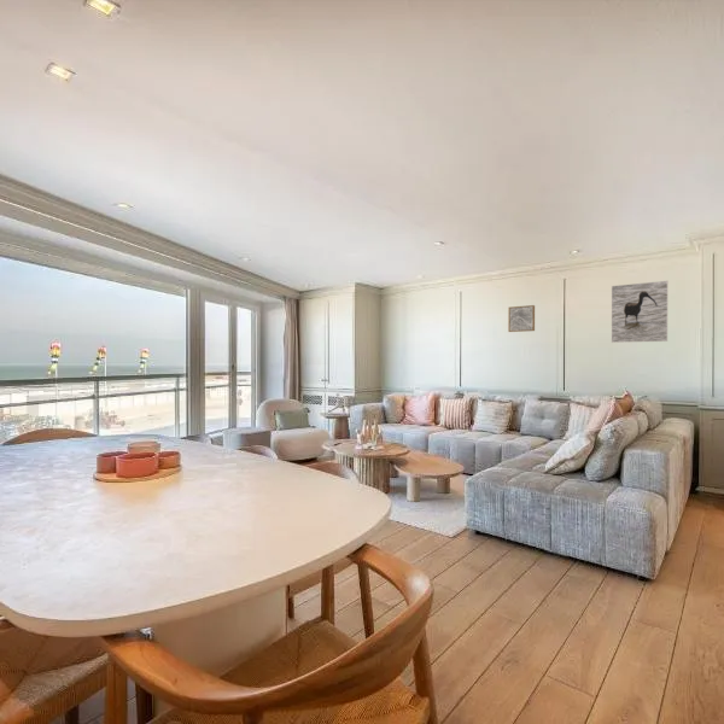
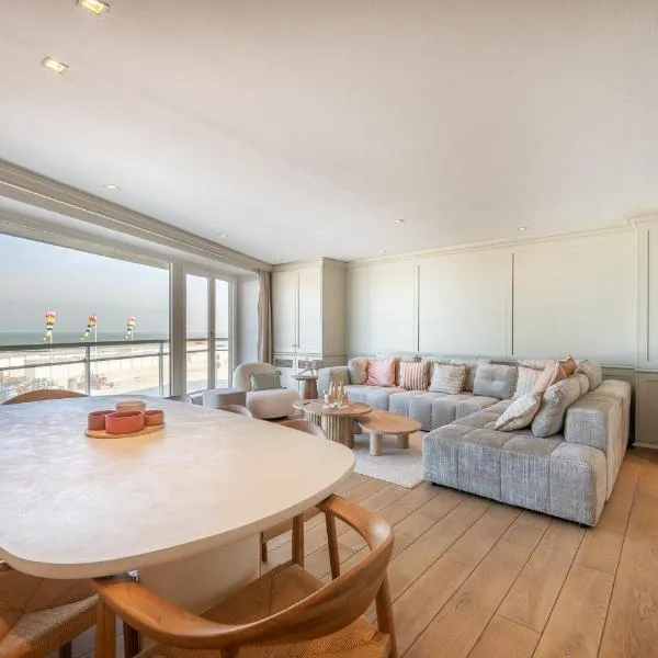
- wall art [507,304,536,333]
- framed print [611,280,668,344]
